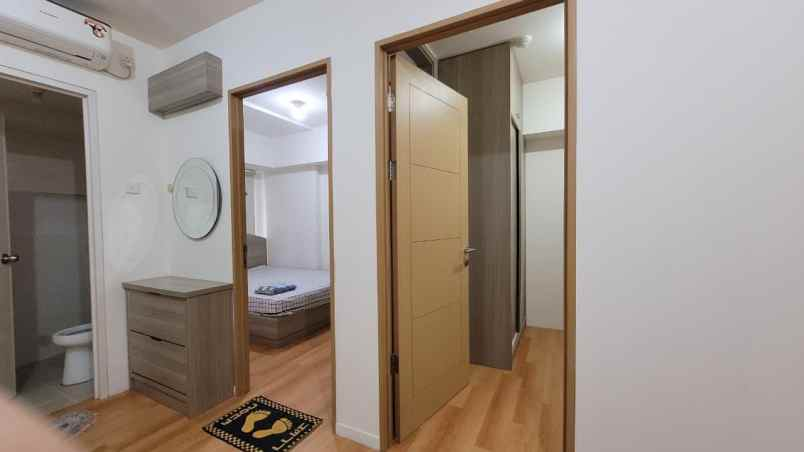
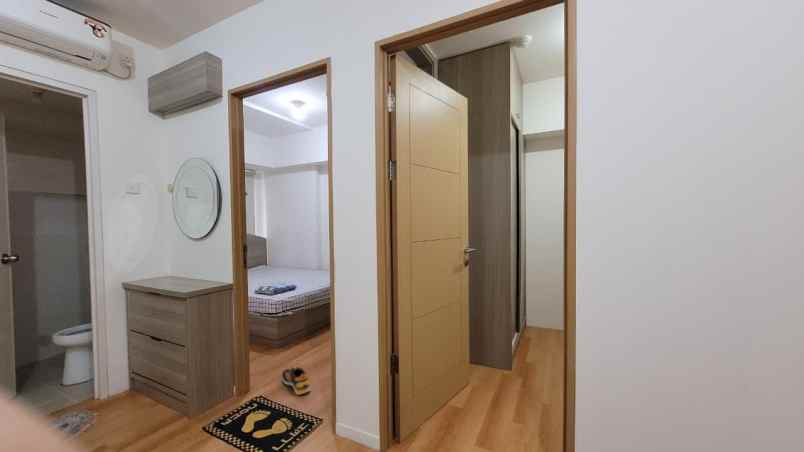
+ shoe [281,365,311,396]
